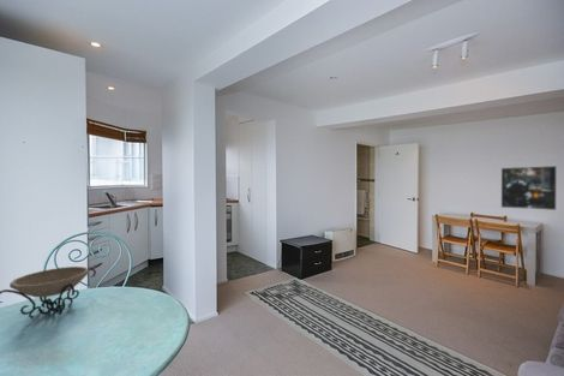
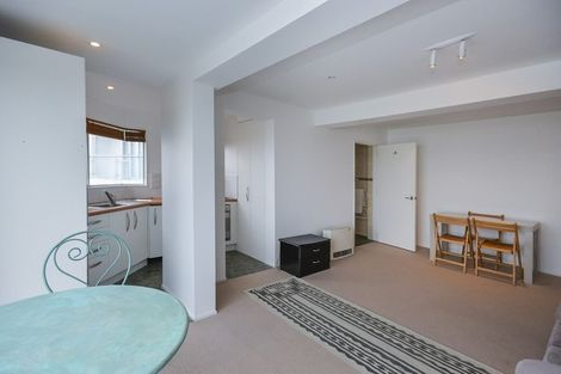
- decorative bowl [0,265,97,320]
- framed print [500,165,558,211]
